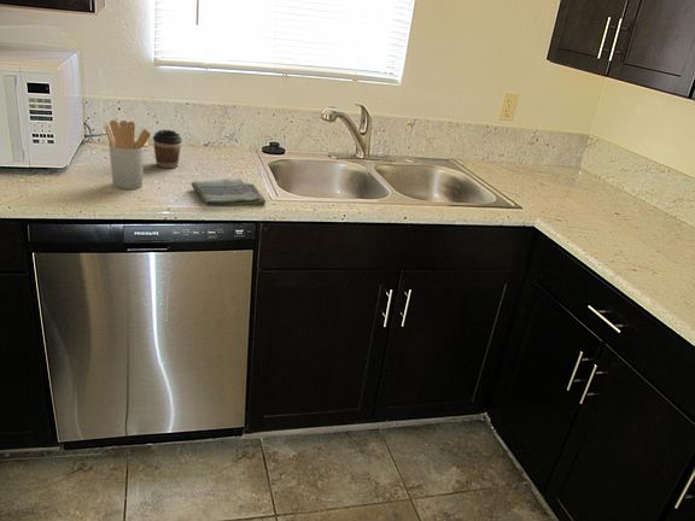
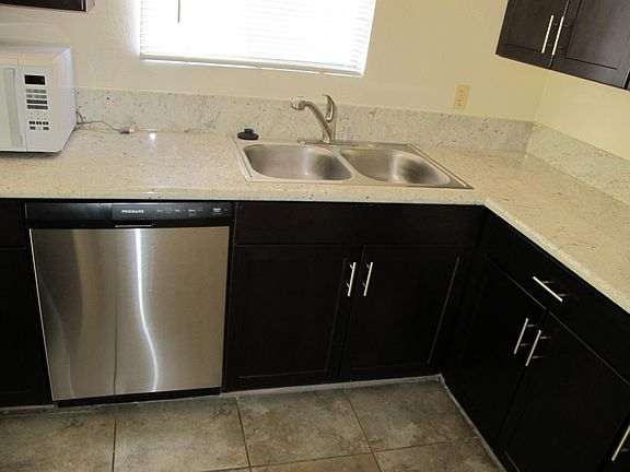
- utensil holder [104,119,152,191]
- coffee cup [152,129,183,169]
- dish towel [191,176,267,207]
